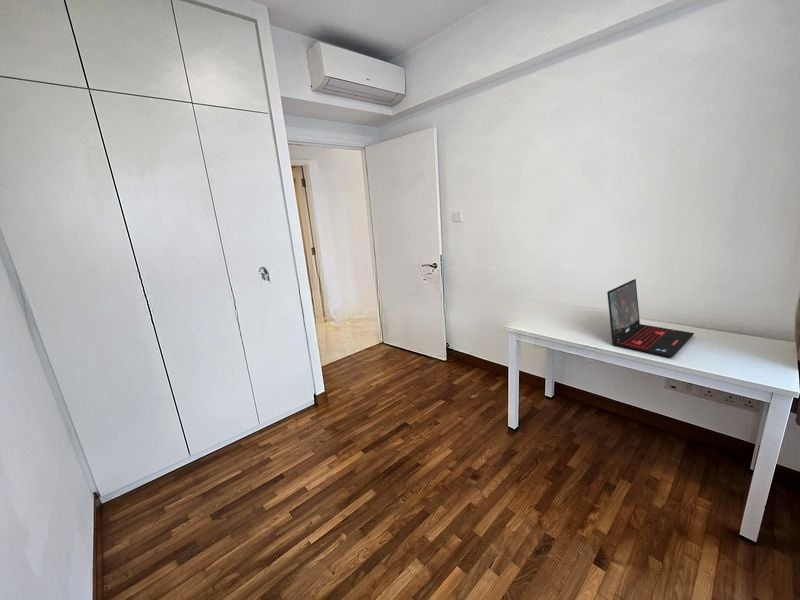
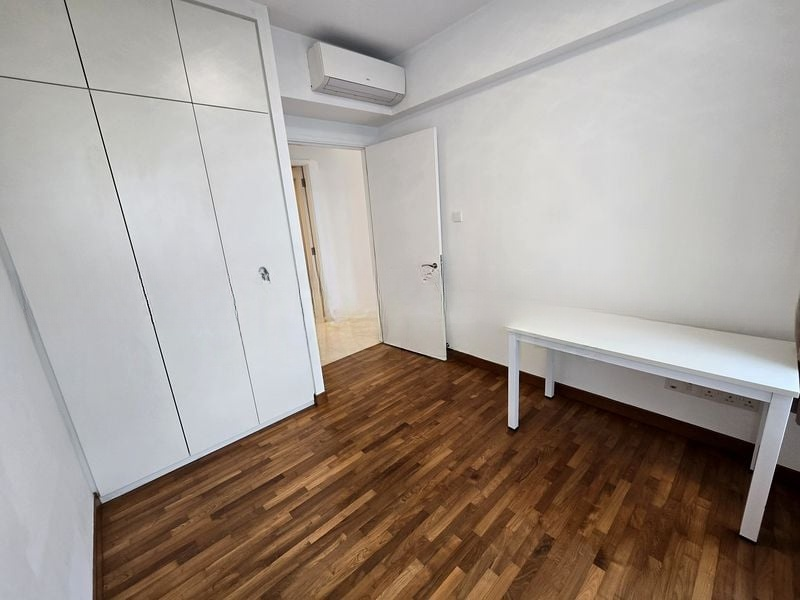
- laptop [606,278,695,358]
